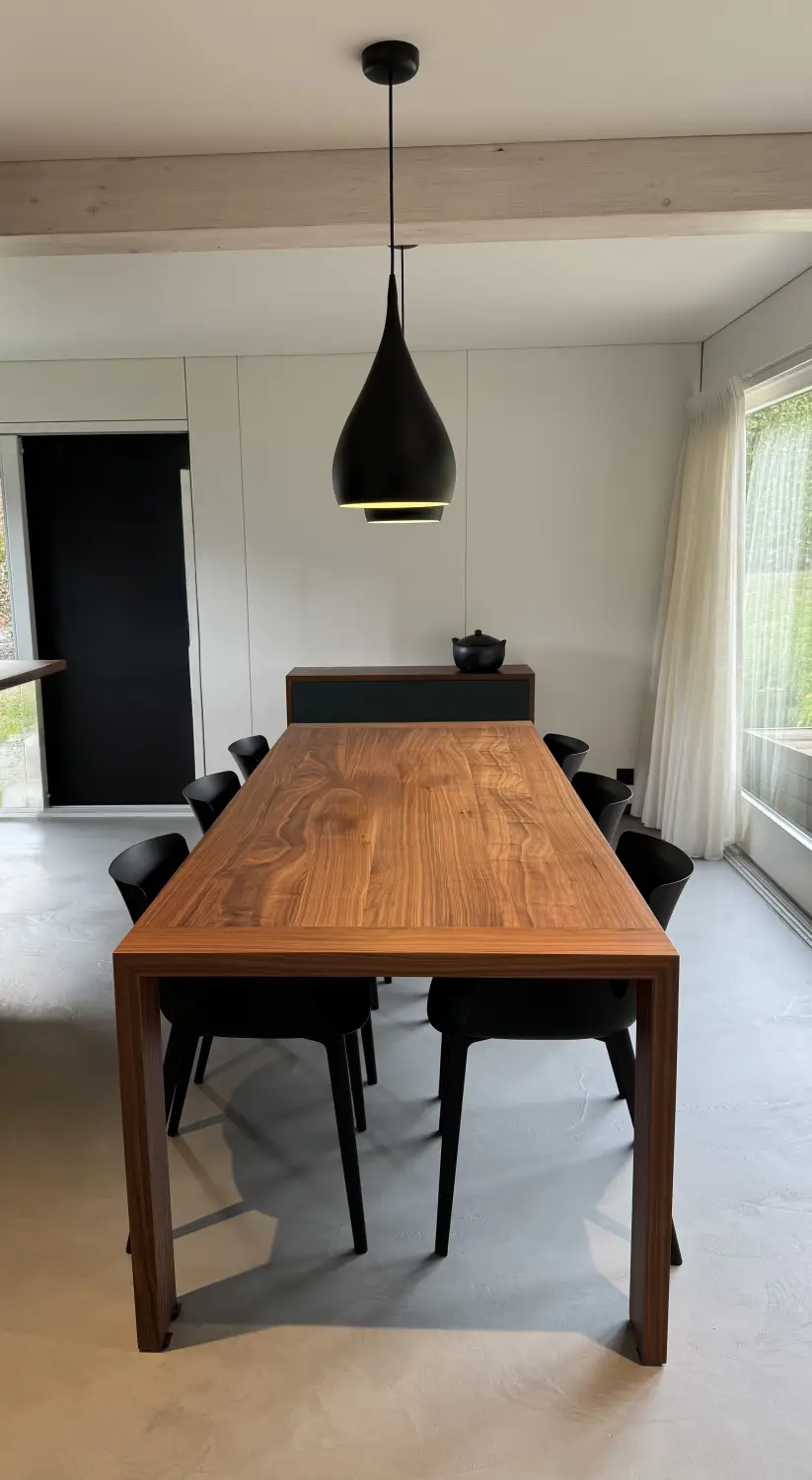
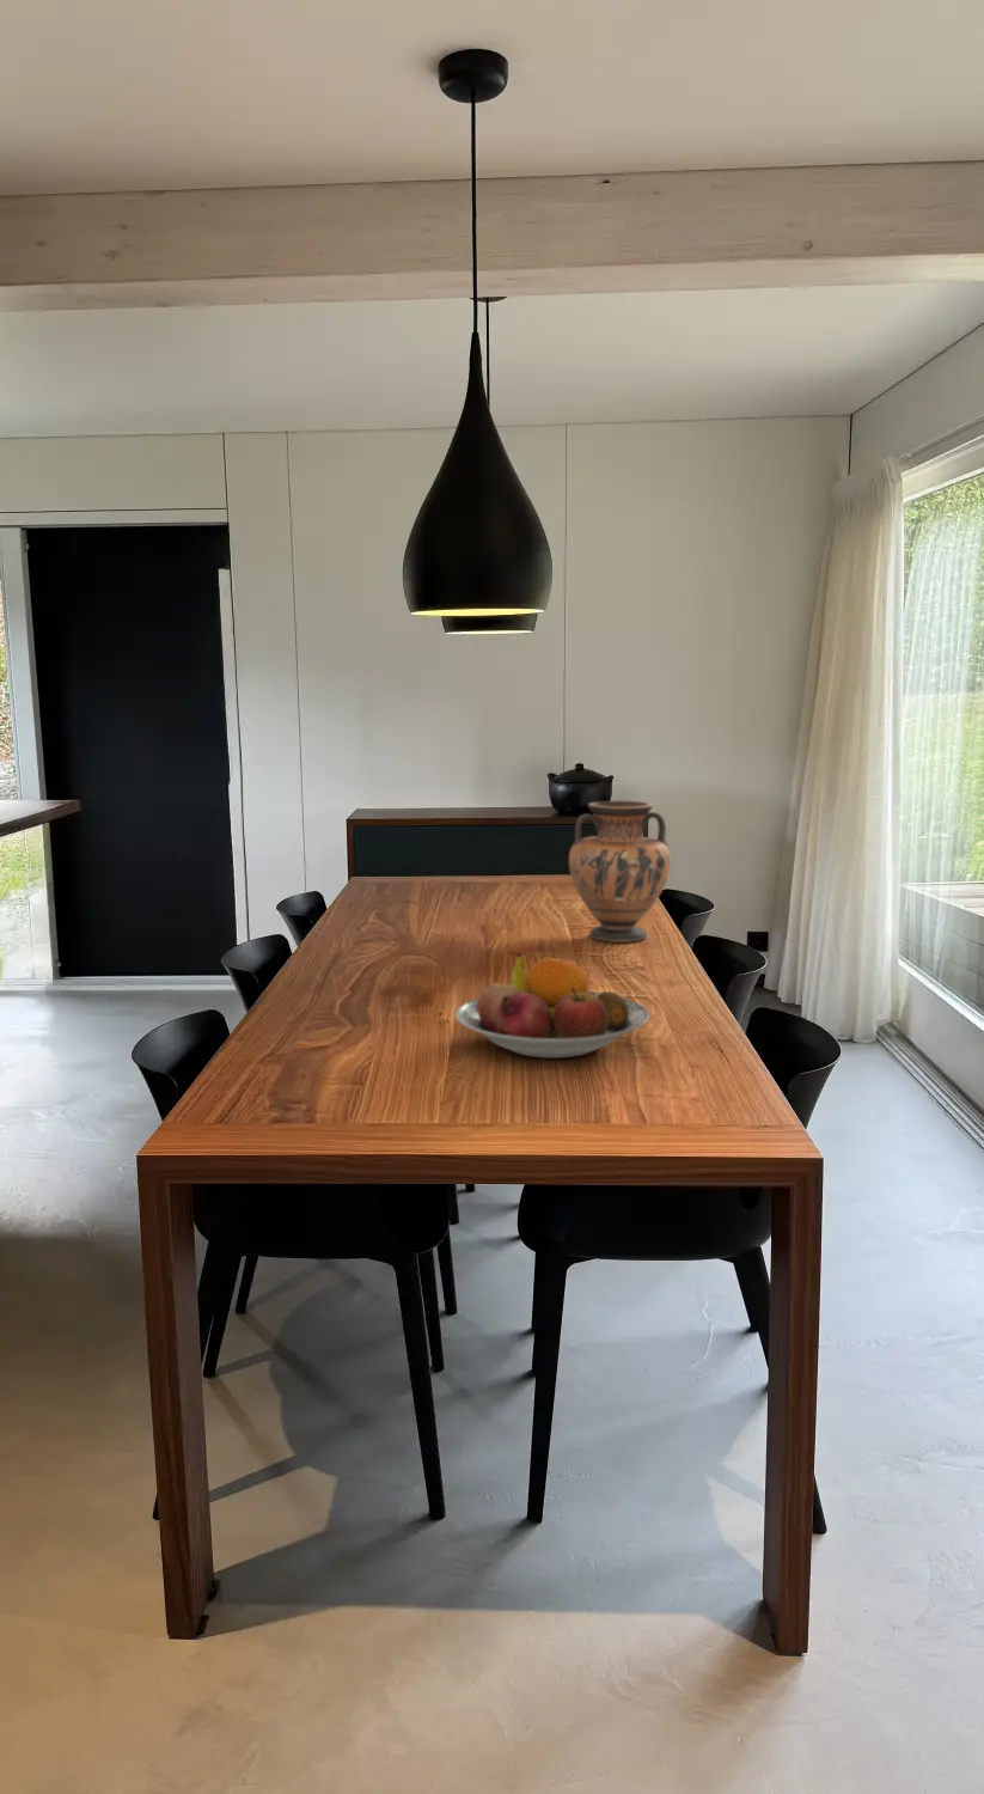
+ vase [568,800,671,943]
+ fruit bowl [454,953,651,1059]
